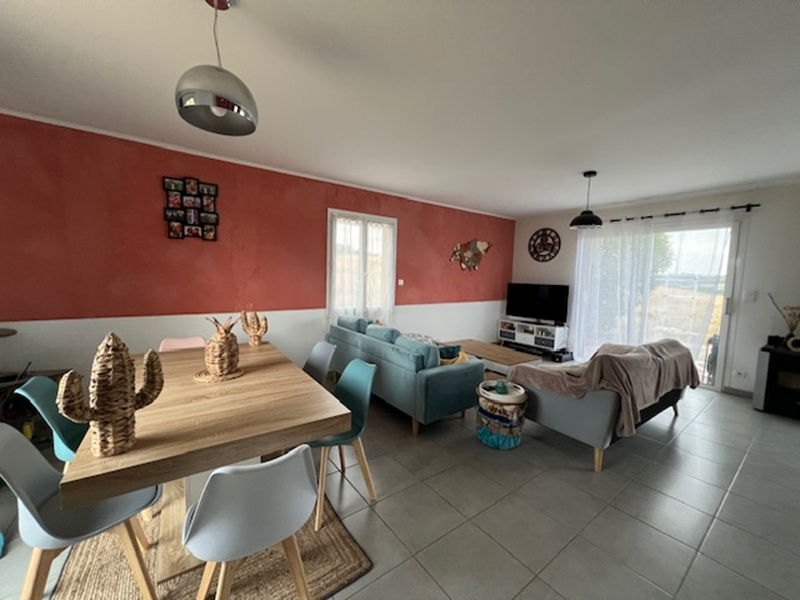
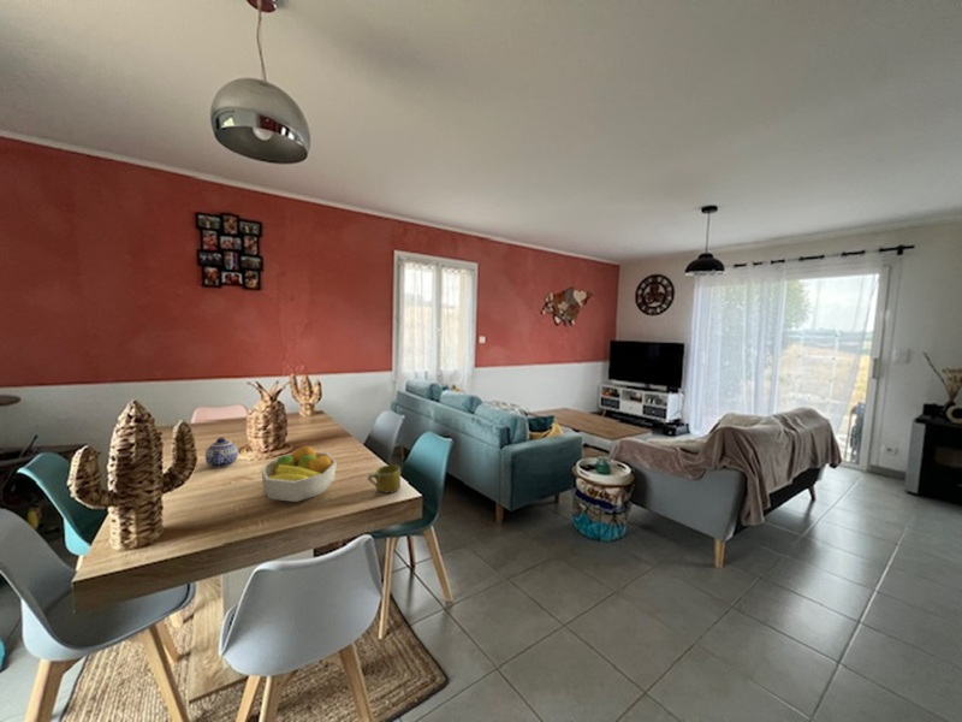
+ mug [367,463,402,495]
+ fruit bowl [260,444,338,503]
+ teapot [204,437,239,469]
